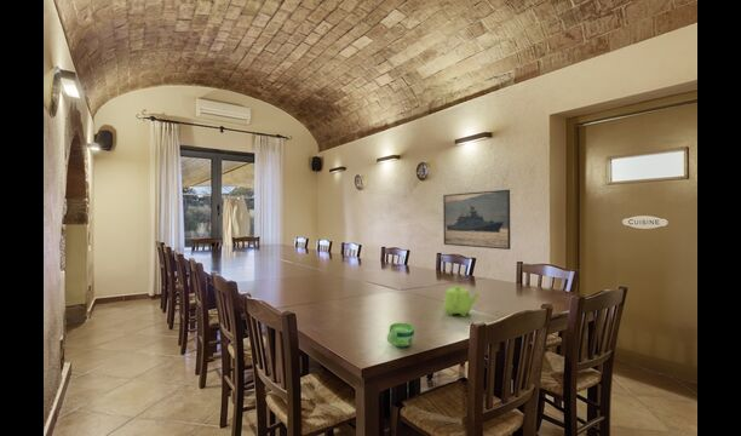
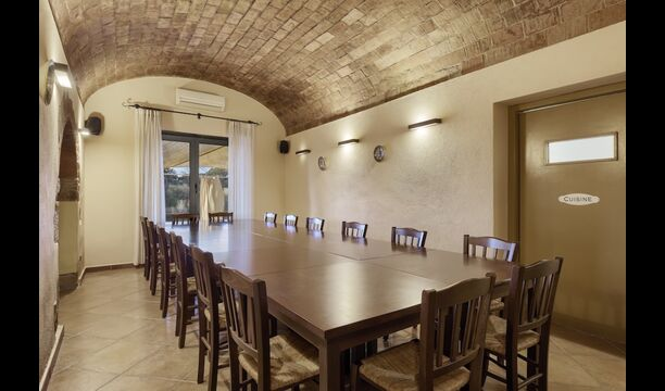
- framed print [442,189,512,251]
- teapot [443,285,481,317]
- cup [386,322,415,349]
